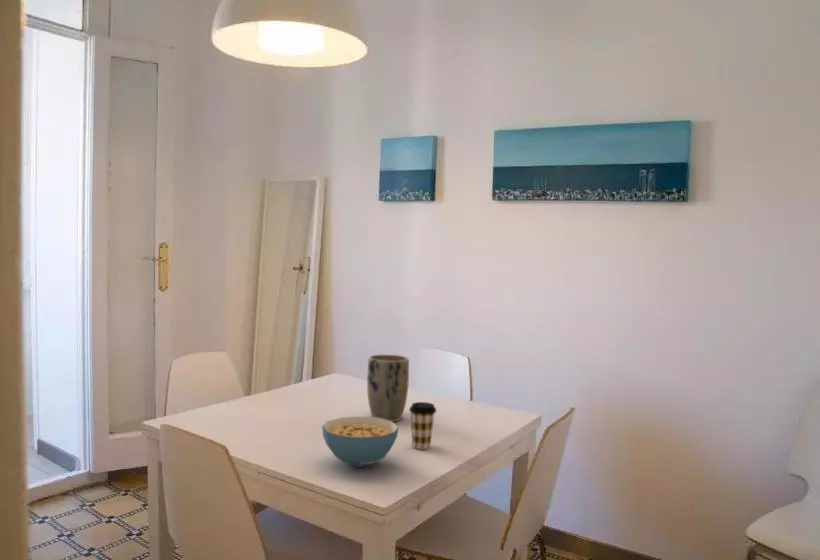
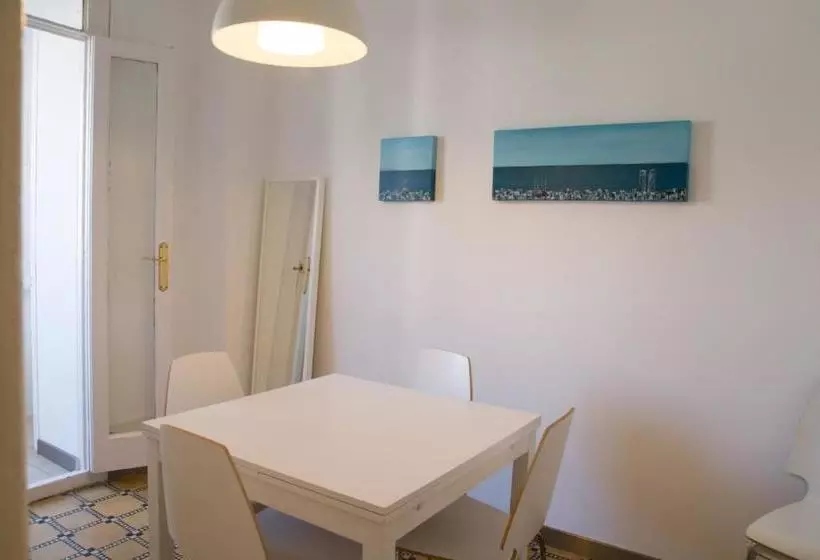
- plant pot [366,354,410,423]
- coffee cup [408,401,437,450]
- cereal bowl [321,415,400,468]
